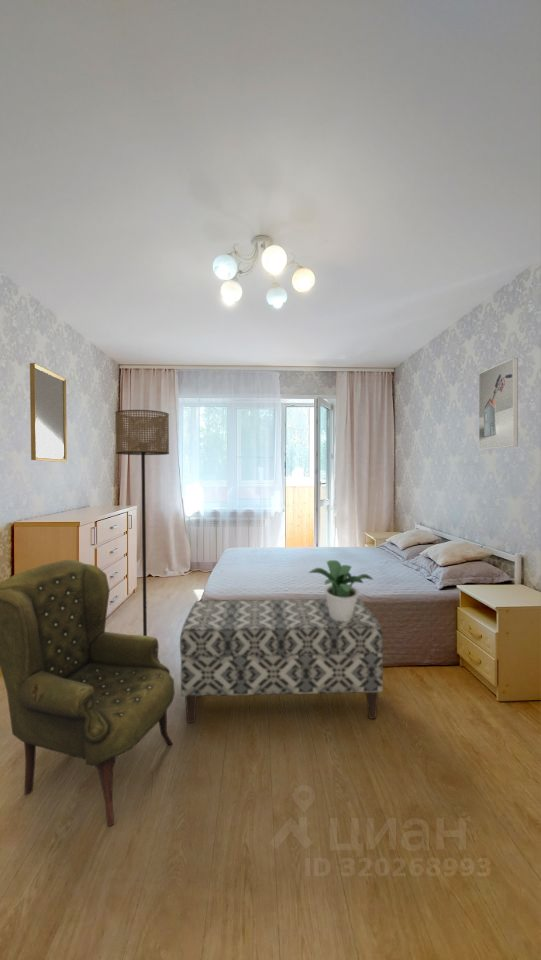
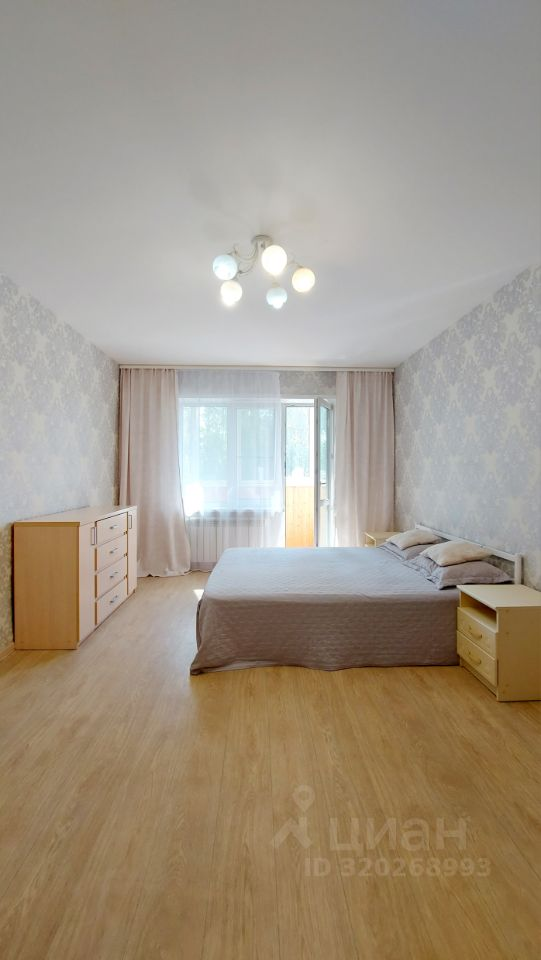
- armchair [0,559,176,827]
- potted plant [307,559,374,622]
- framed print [478,357,519,451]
- home mirror [29,362,68,463]
- bench [179,598,384,724]
- floor lamp [114,409,170,636]
